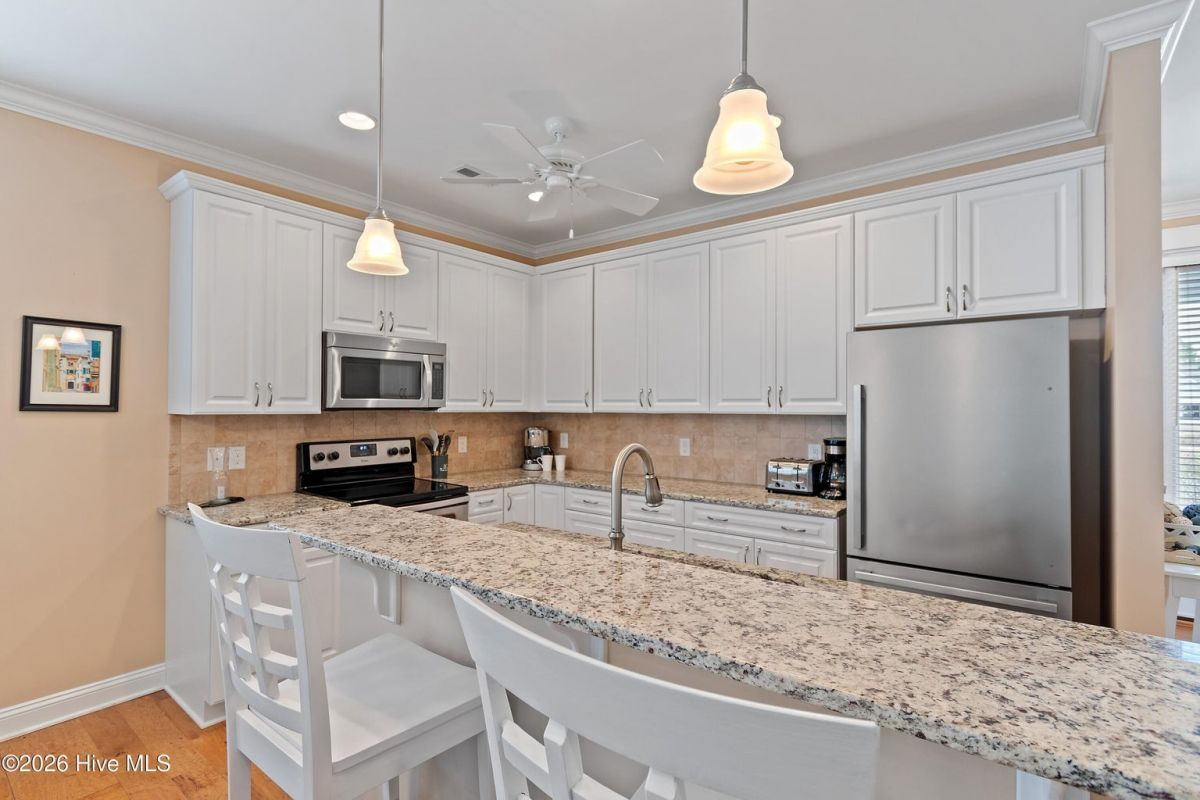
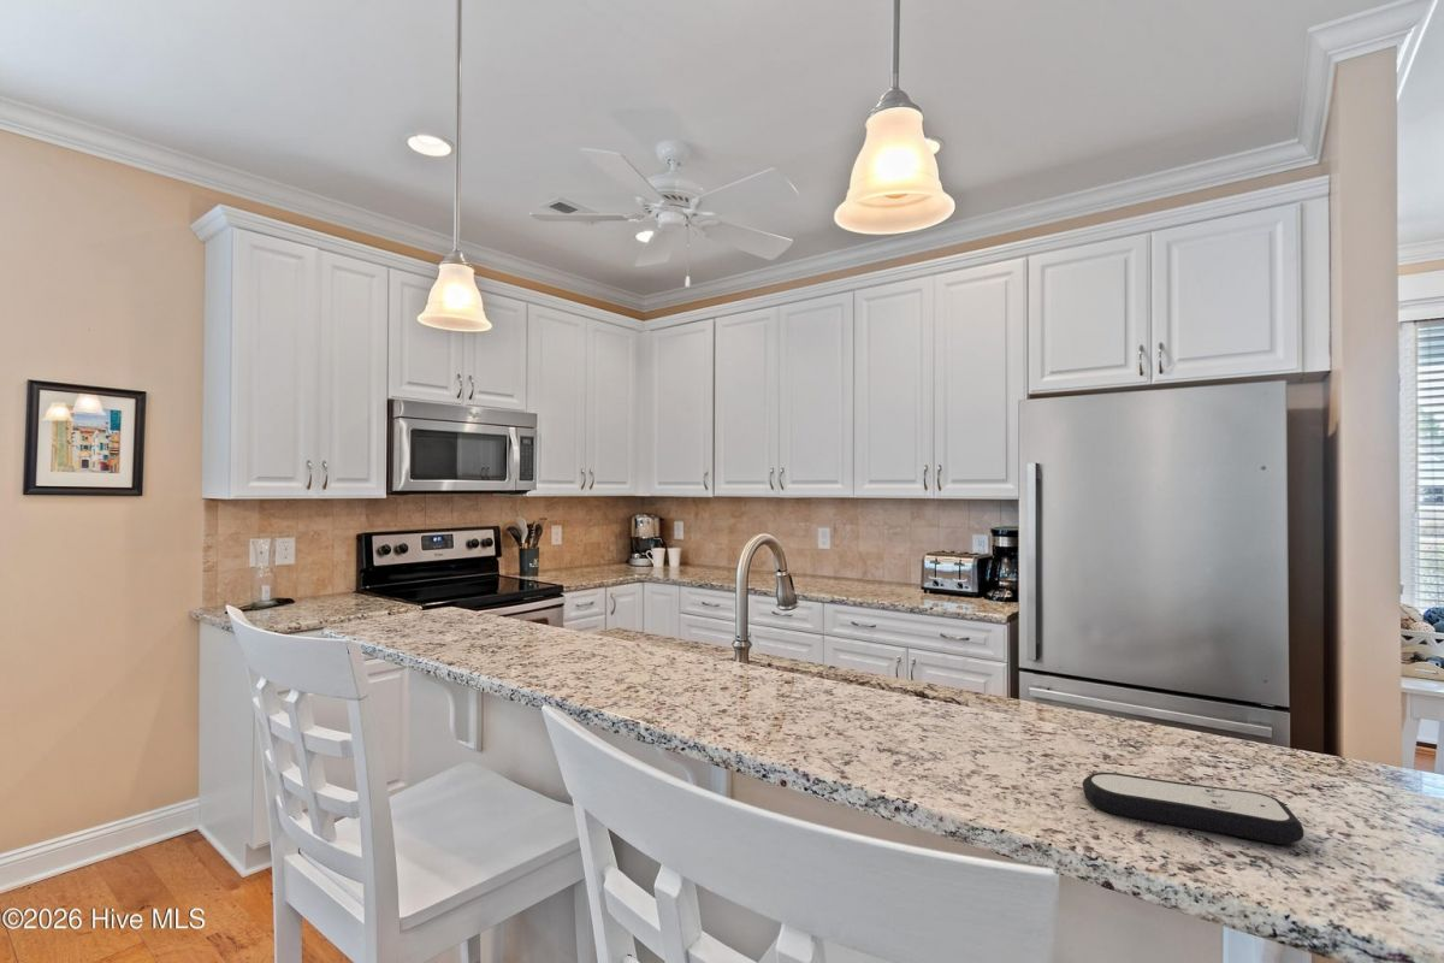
+ remote control [1082,770,1304,845]
